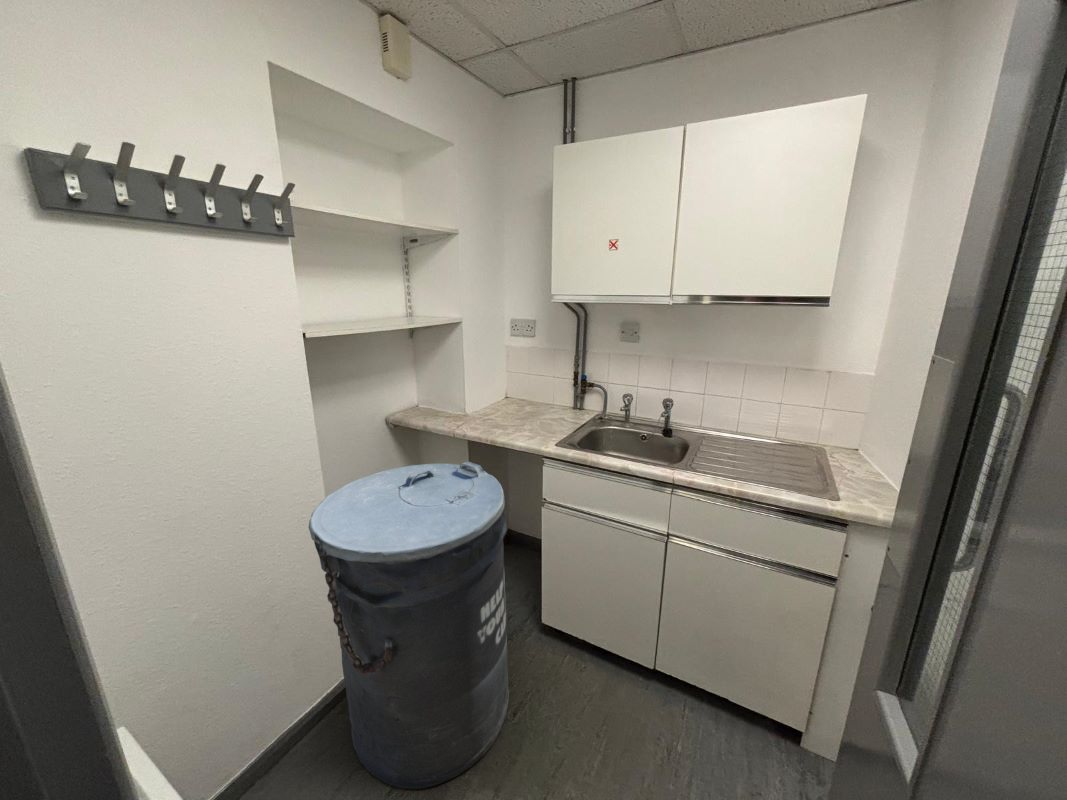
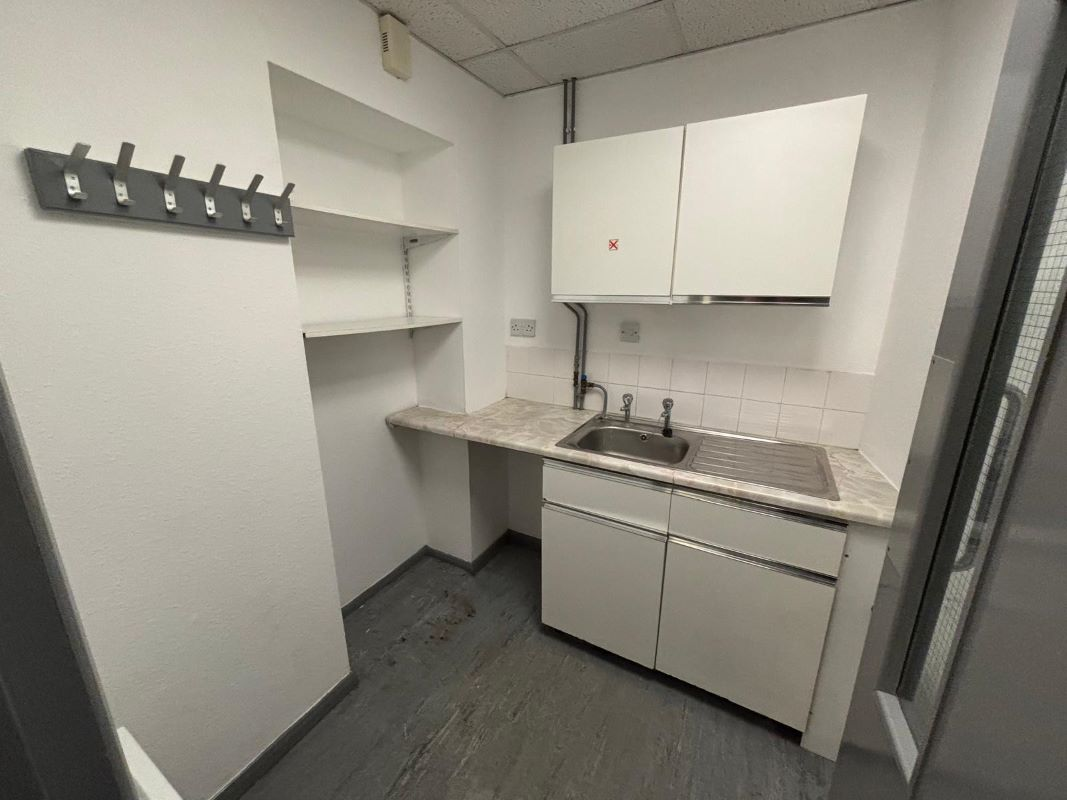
- trash can [308,461,510,790]
